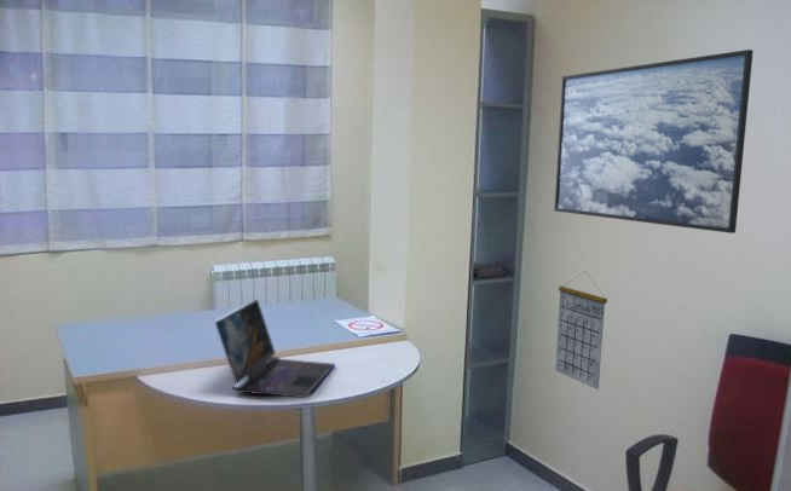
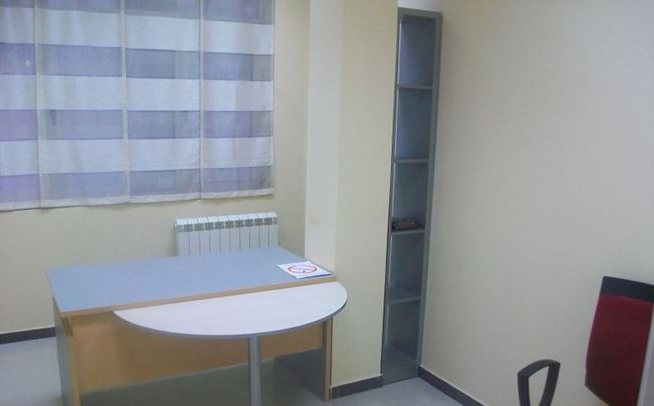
- calendar [554,270,608,391]
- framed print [553,48,755,235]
- laptop [213,299,336,399]
